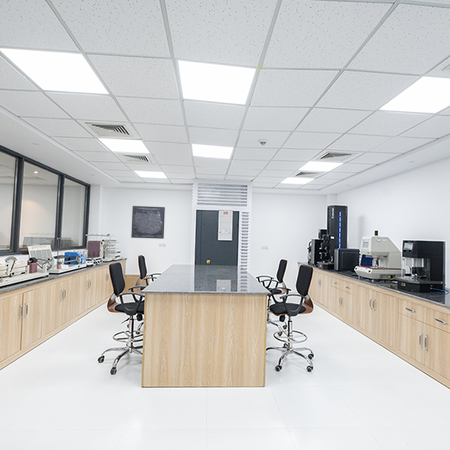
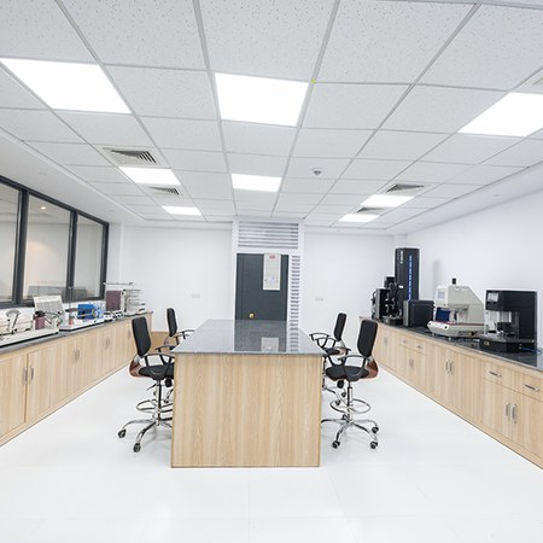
- wall art [130,205,166,240]
